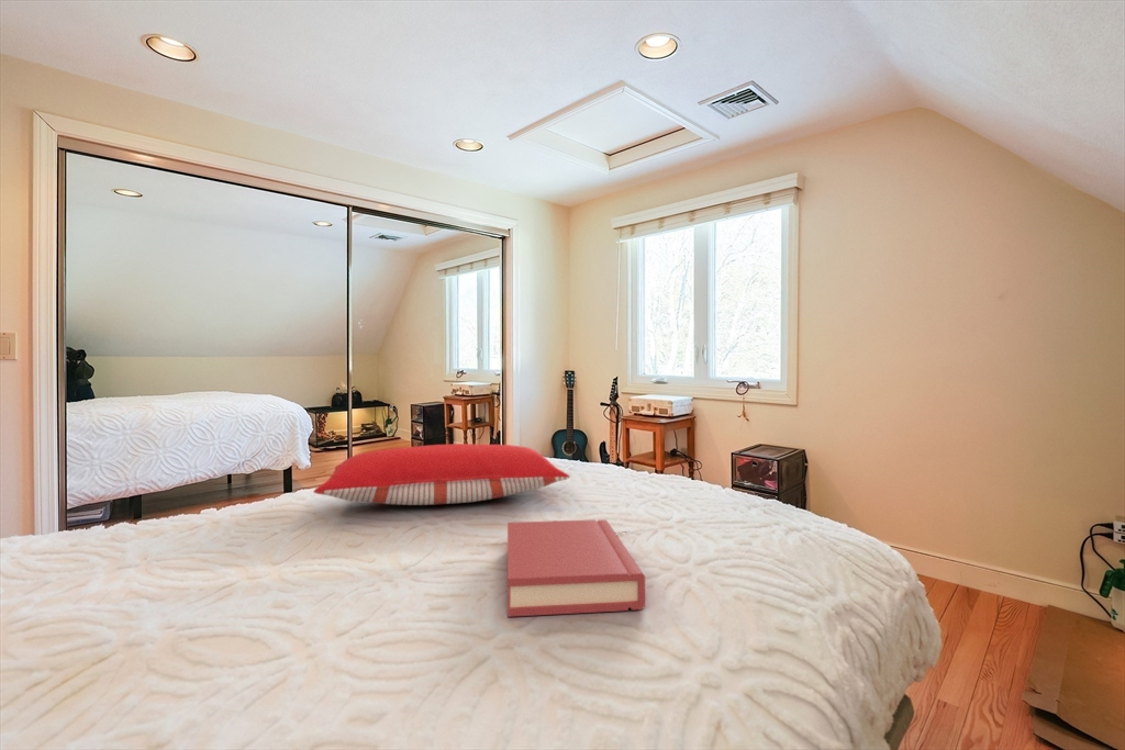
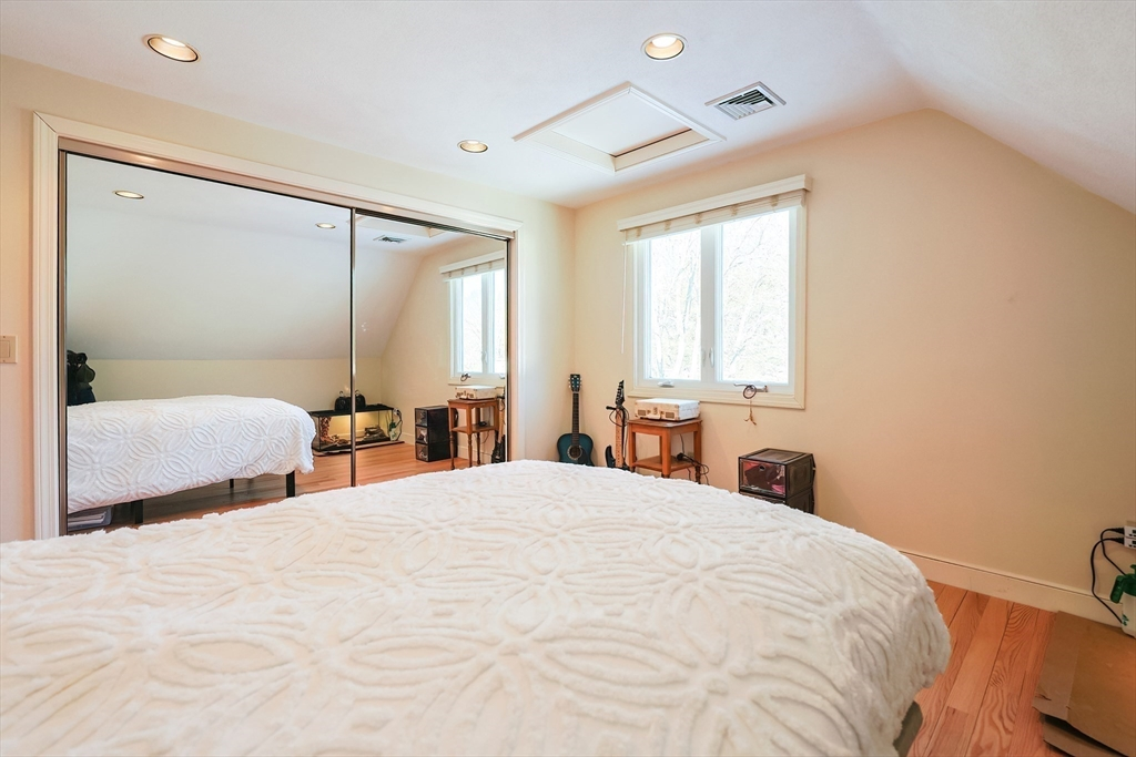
- hardback book [506,518,646,618]
- pillow [312,443,571,506]
